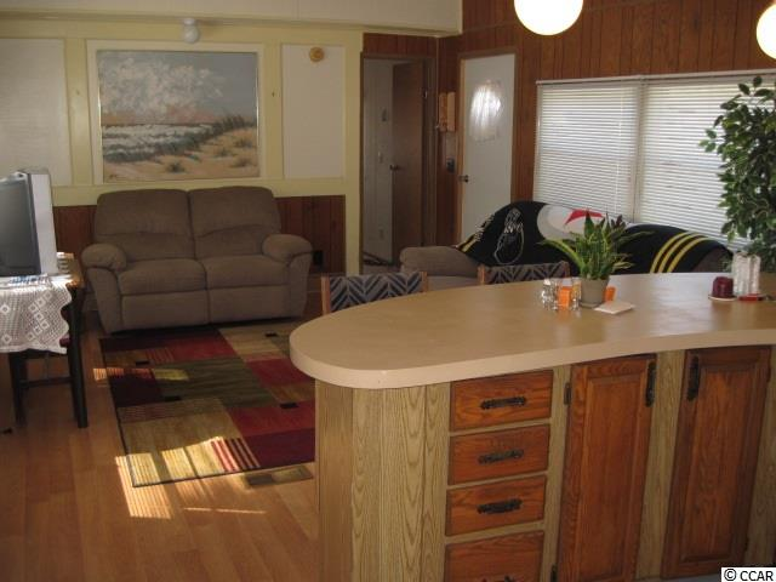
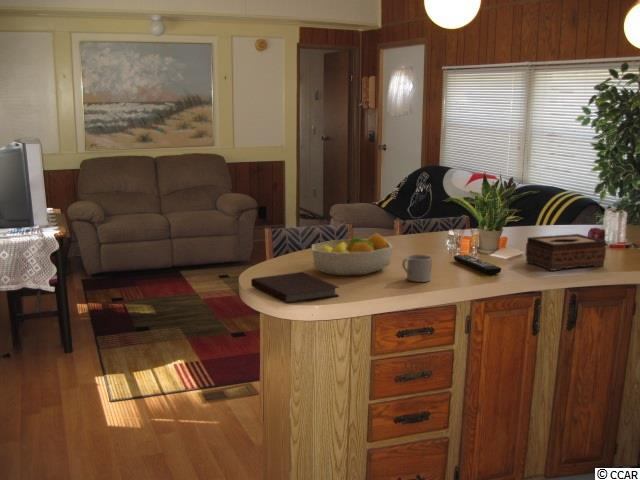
+ tissue box [525,233,607,272]
+ fruit bowl [311,232,394,277]
+ remote control [453,254,502,275]
+ mug [401,254,433,283]
+ notebook [250,271,341,304]
